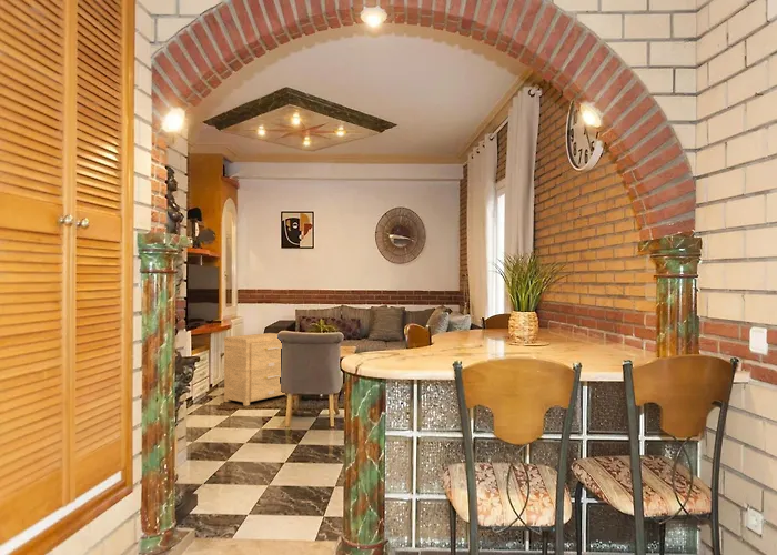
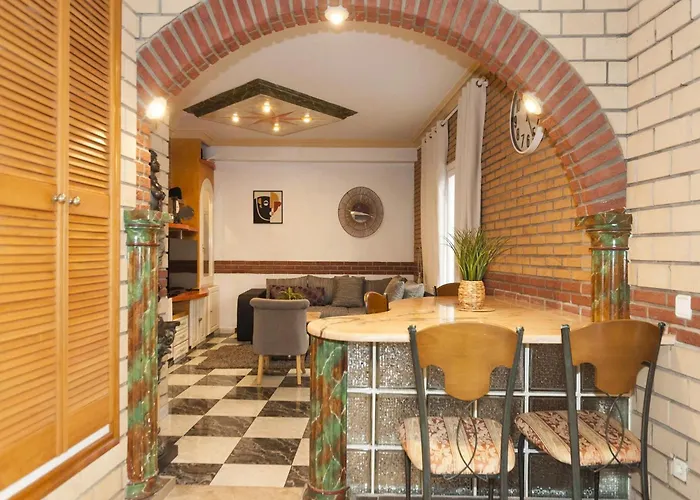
- side table [223,332,289,407]
